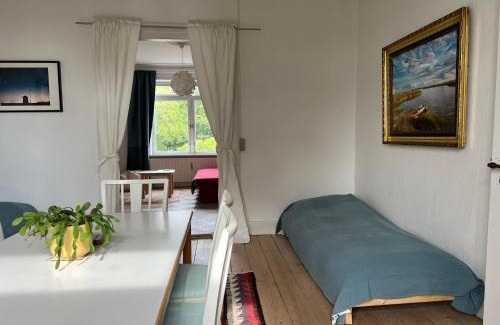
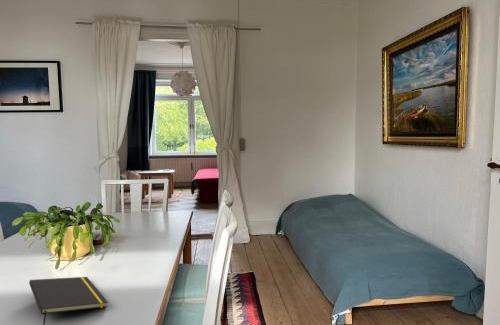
+ notepad [28,276,109,325]
